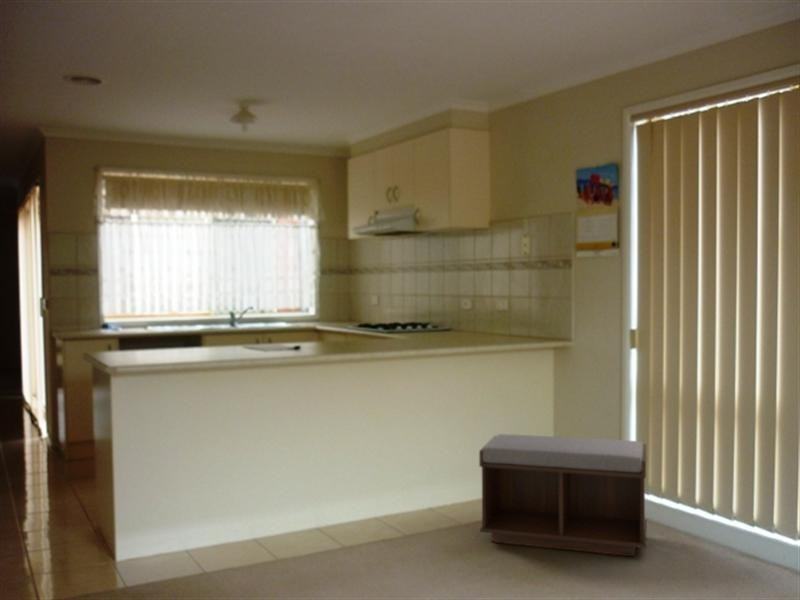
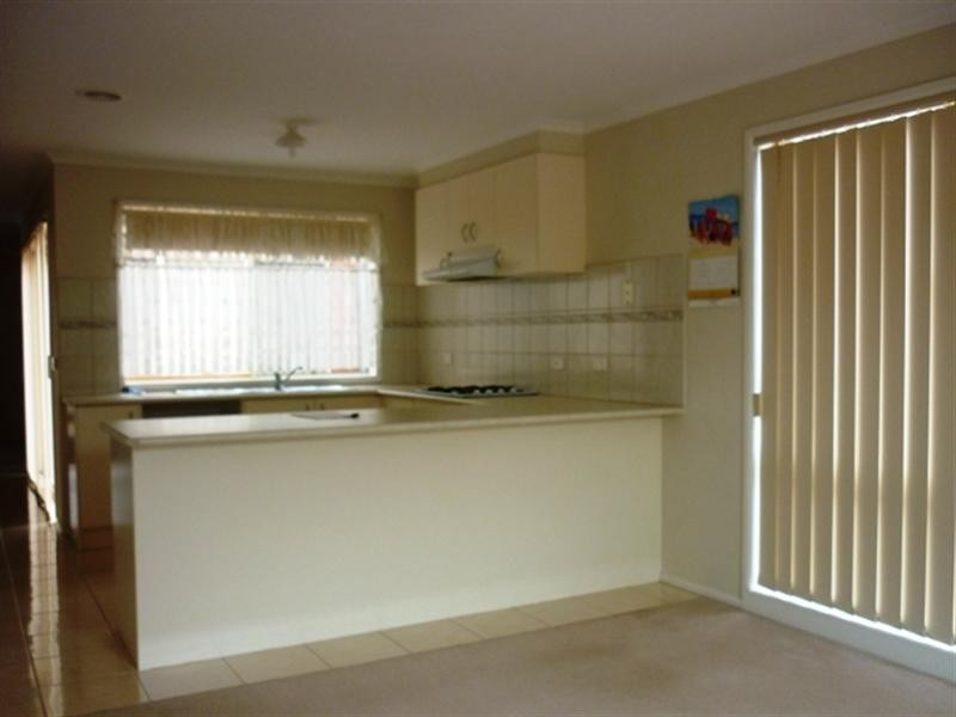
- bench [478,433,648,558]
